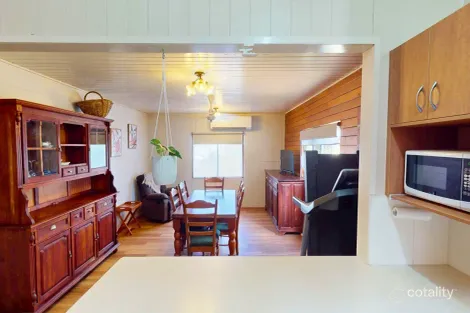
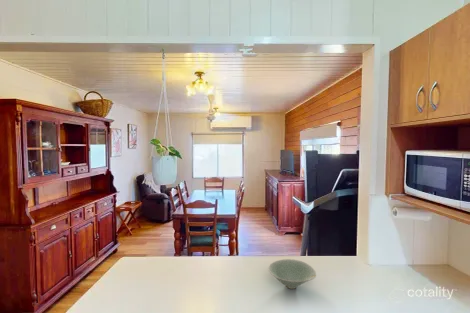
+ bowl [268,258,317,290]
